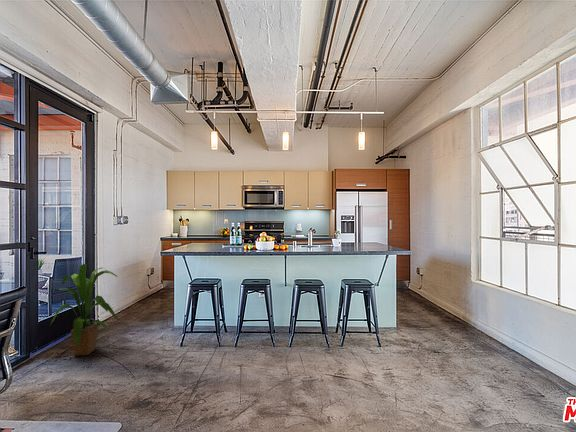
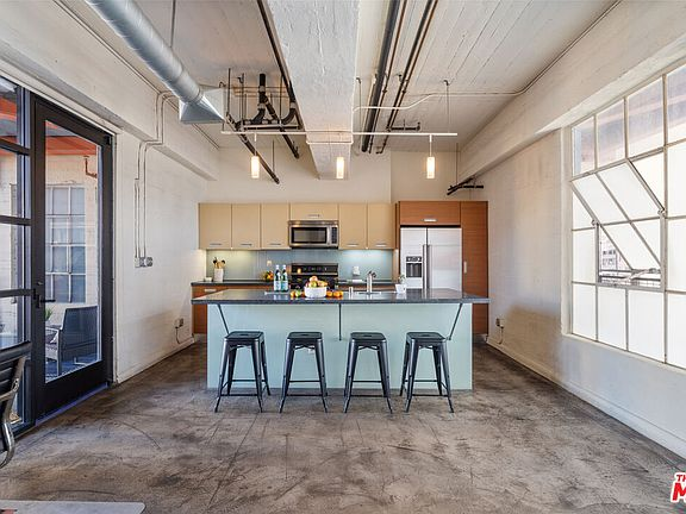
- house plant [48,263,119,356]
